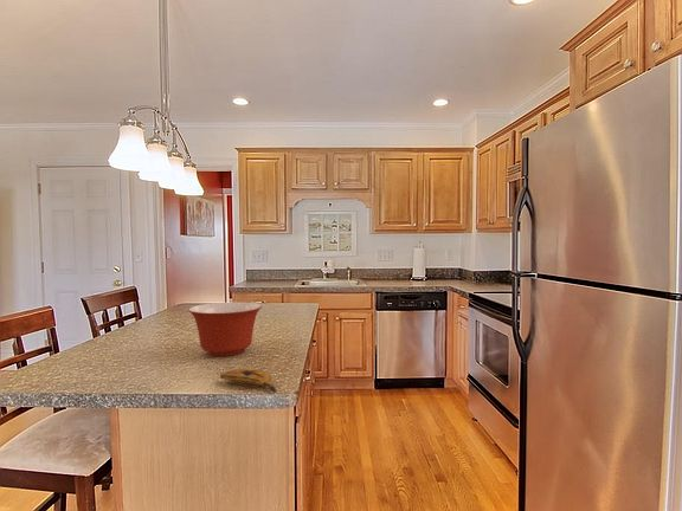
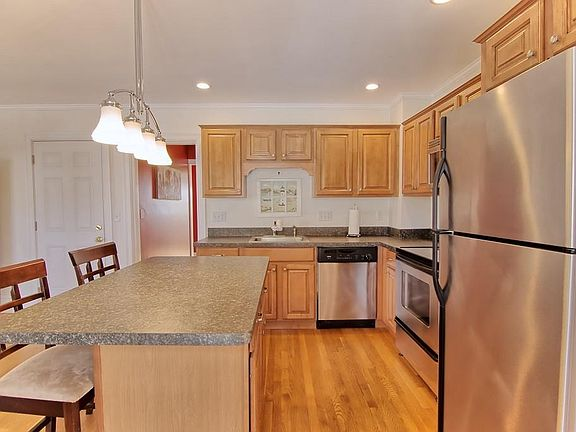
- mixing bowl [187,302,263,357]
- banana [219,367,277,393]
